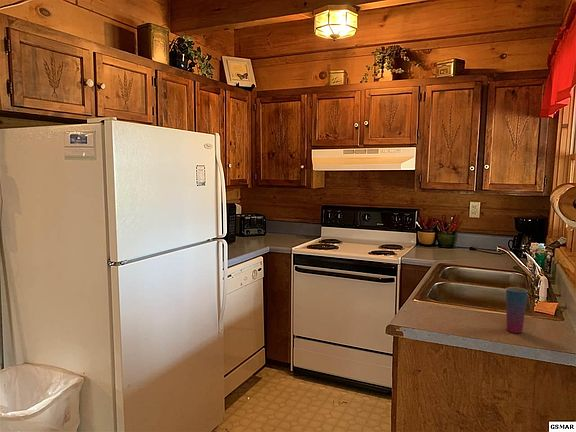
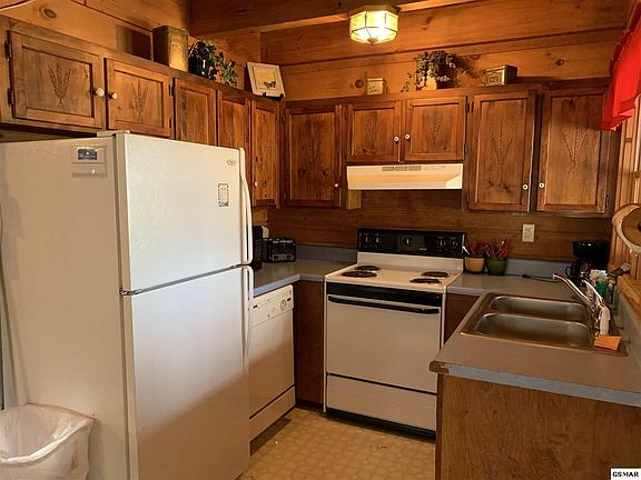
- cup [505,286,529,334]
